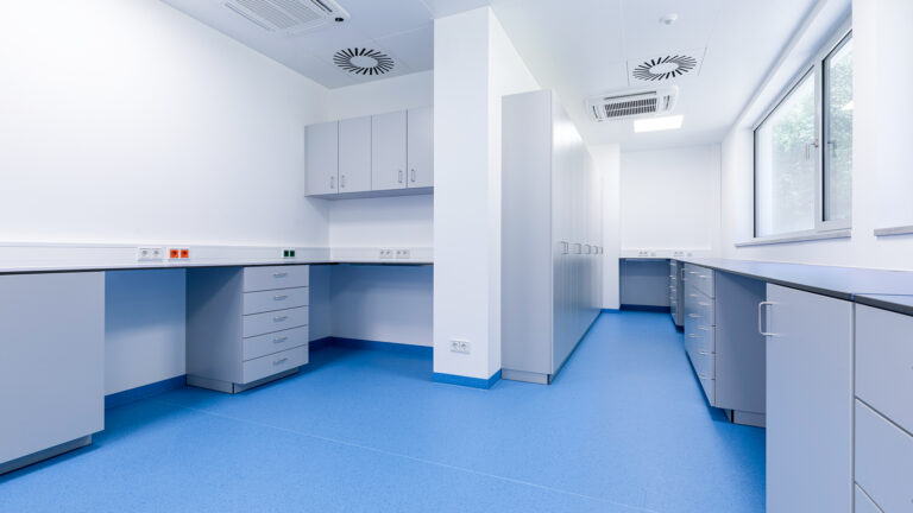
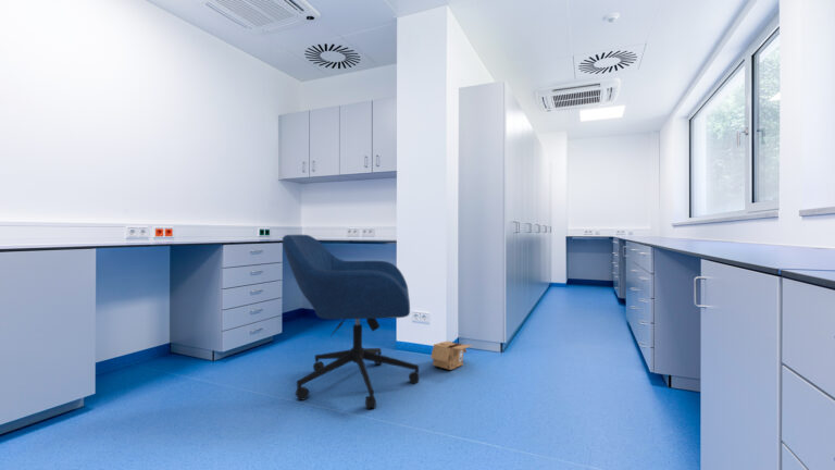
+ office chair [282,234,421,410]
+ carton [429,339,474,371]
